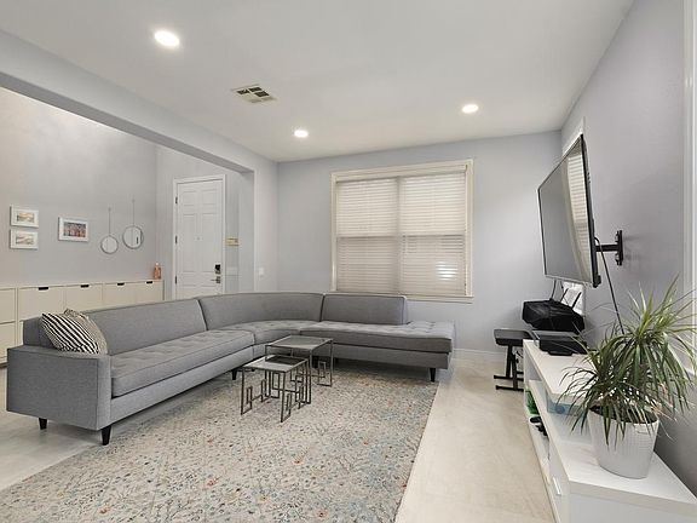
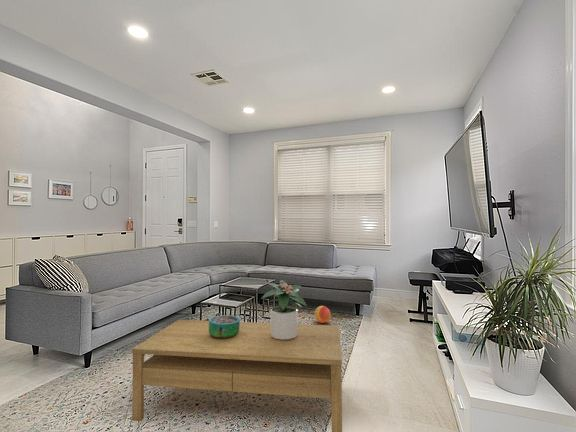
+ ball [313,305,332,324]
+ potted plant [260,279,308,340]
+ decorative bowl [208,314,241,338]
+ coffee table [131,319,343,432]
